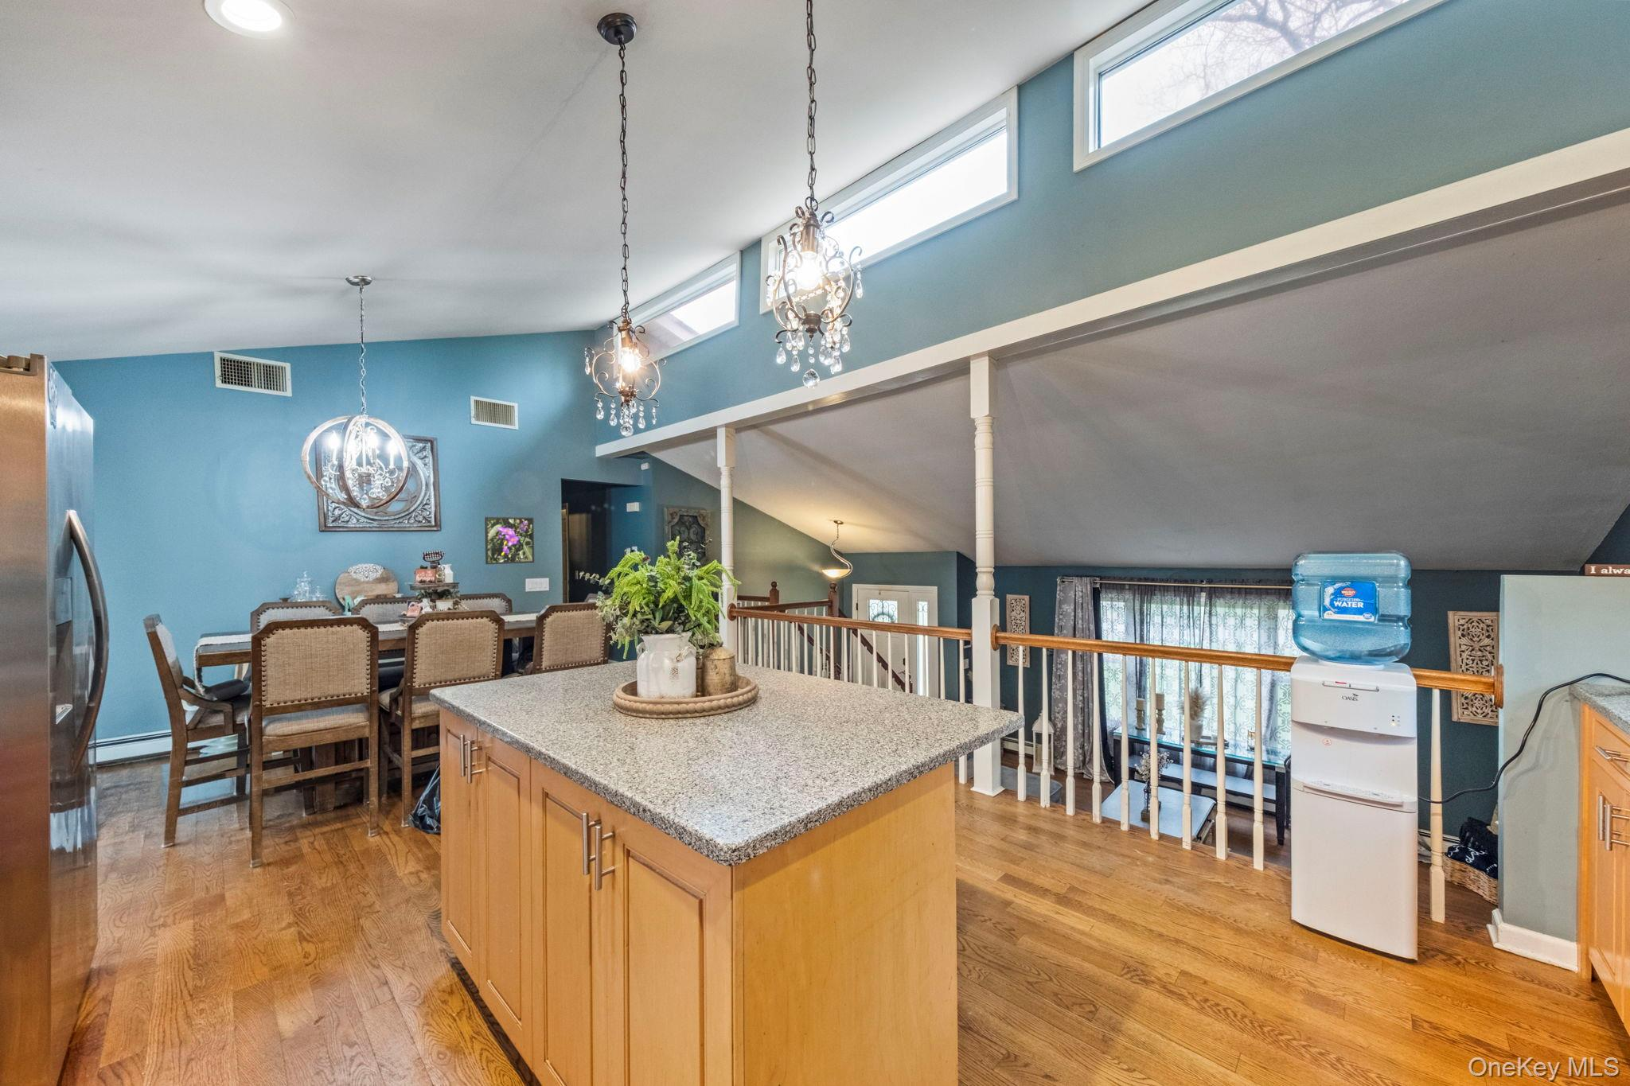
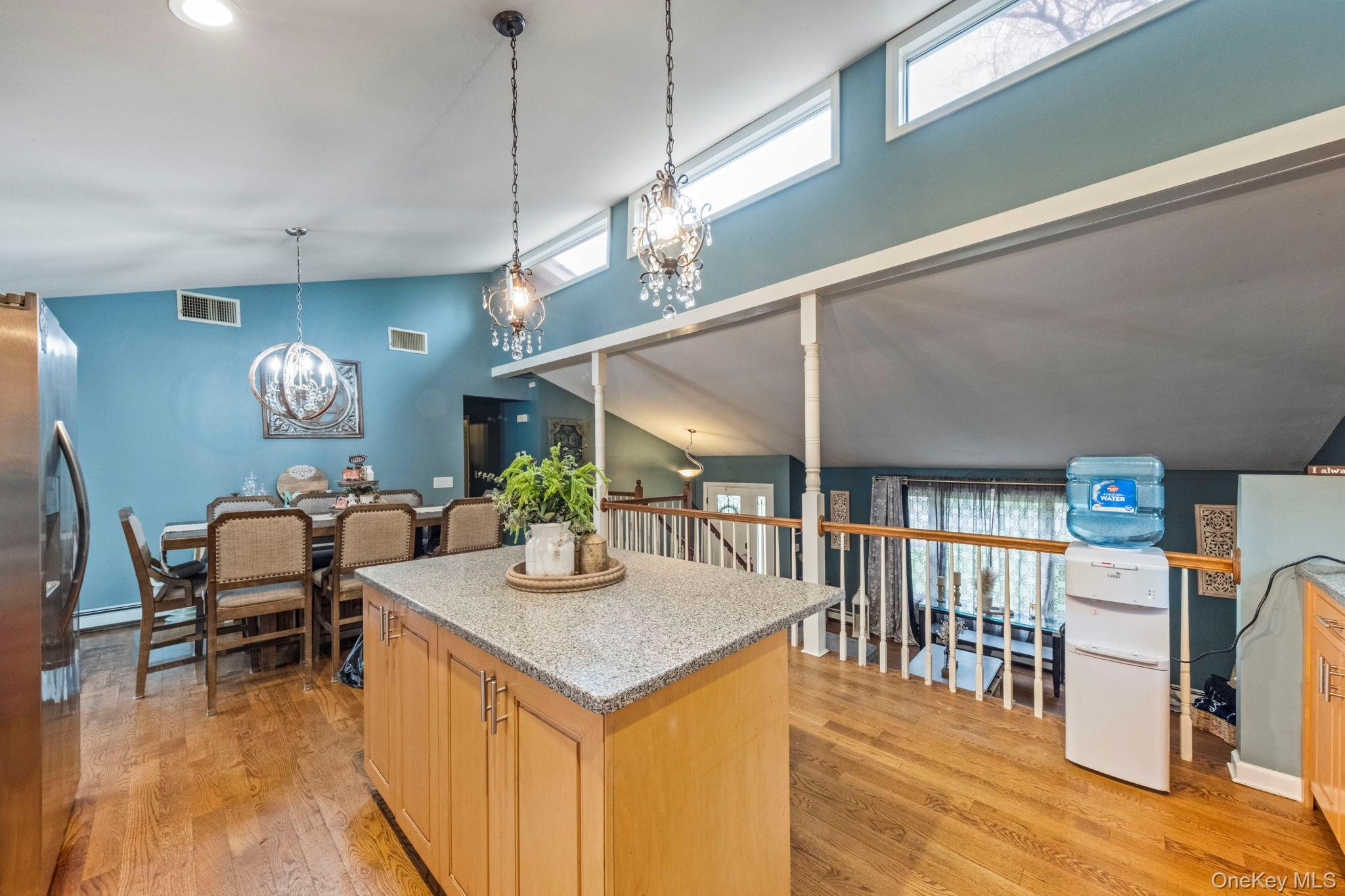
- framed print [484,516,534,565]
